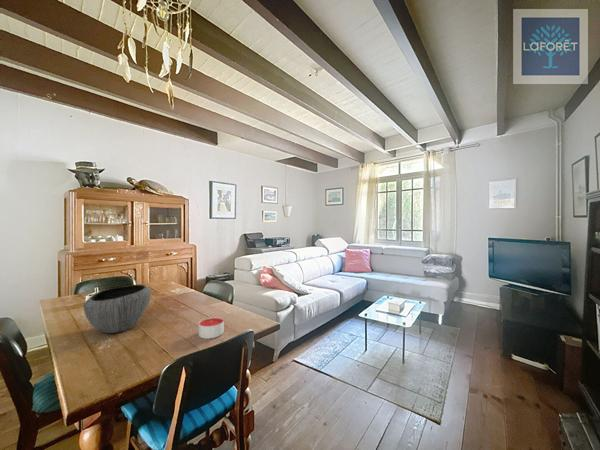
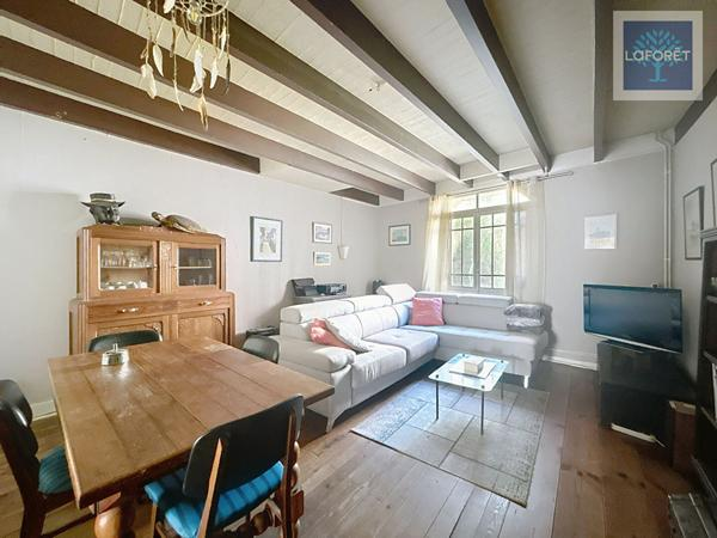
- bowl [82,284,152,334]
- candle [198,316,225,340]
